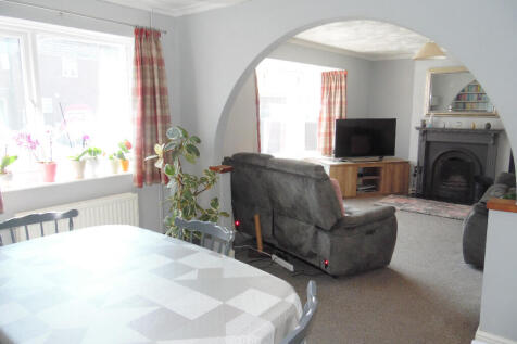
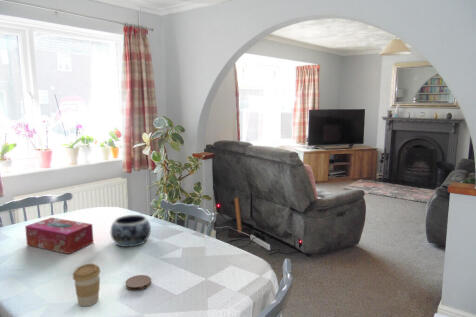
+ decorative bowl [110,214,152,248]
+ coffee cup [72,263,101,307]
+ tissue box [24,217,94,255]
+ coaster [124,274,152,292]
